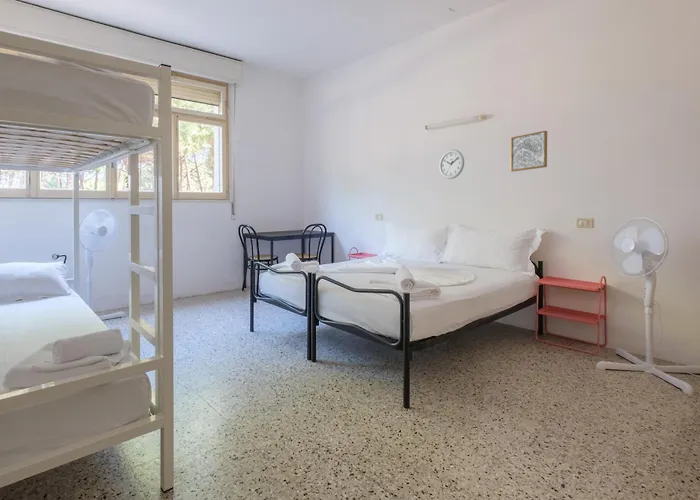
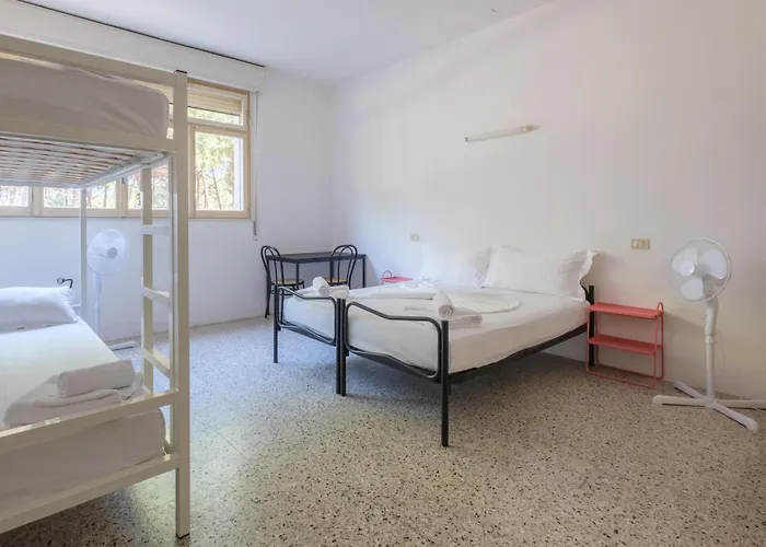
- wall clock [438,149,465,180]
- wall art [510,130,548,173]
